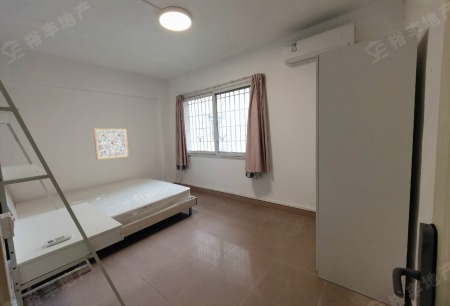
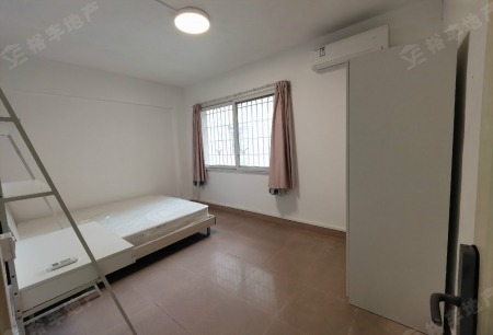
- wall art [93,128,129,161]
